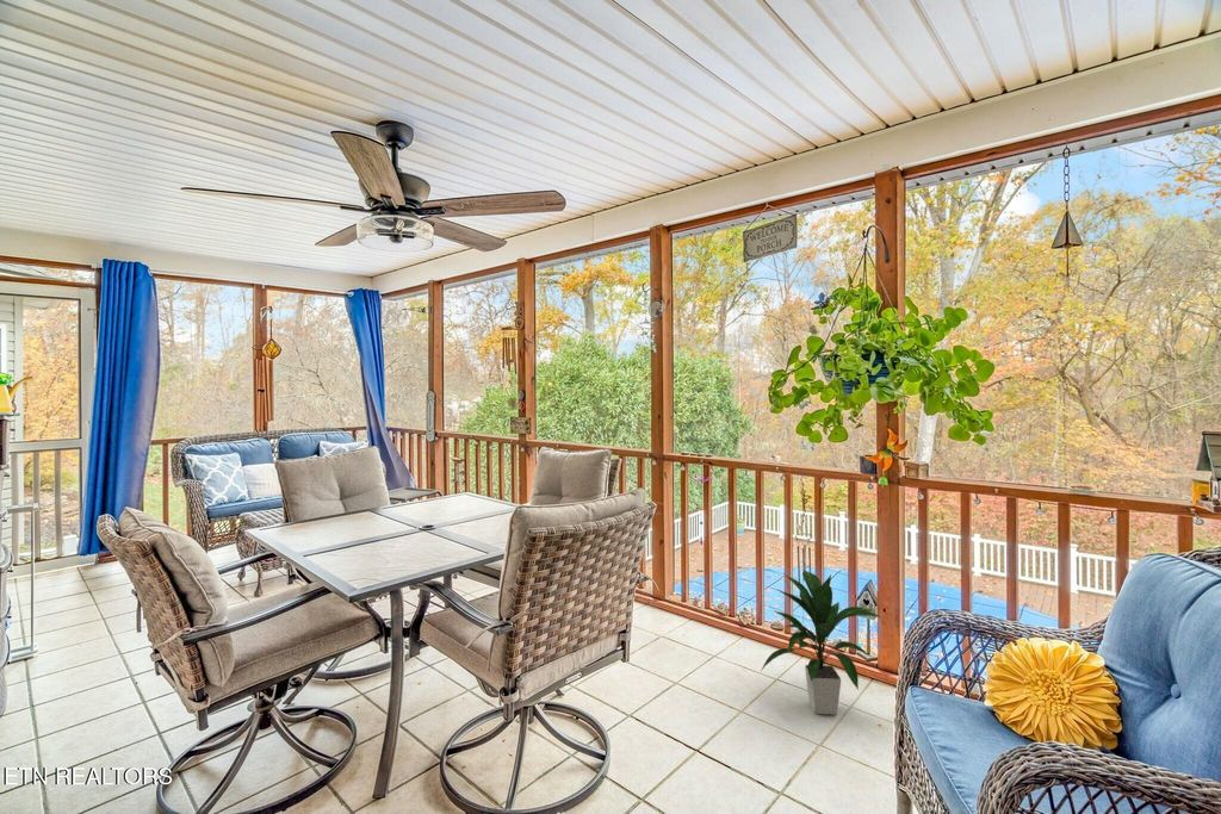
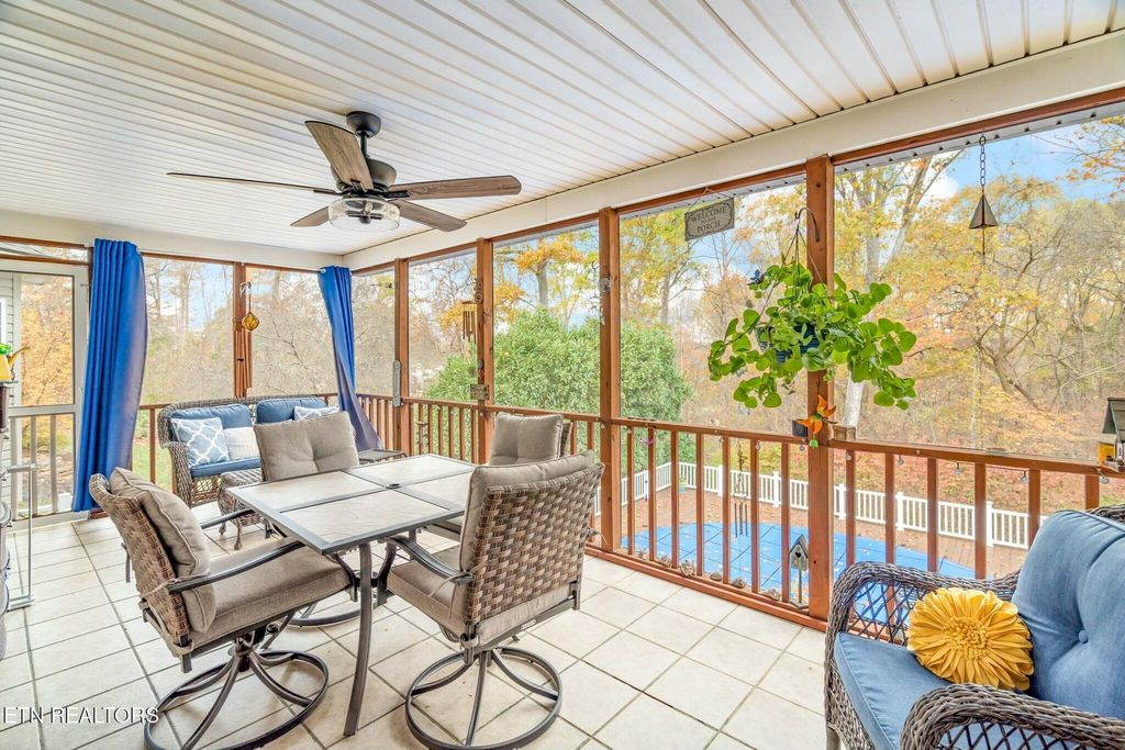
- indoor plant [760,568,884,716]
